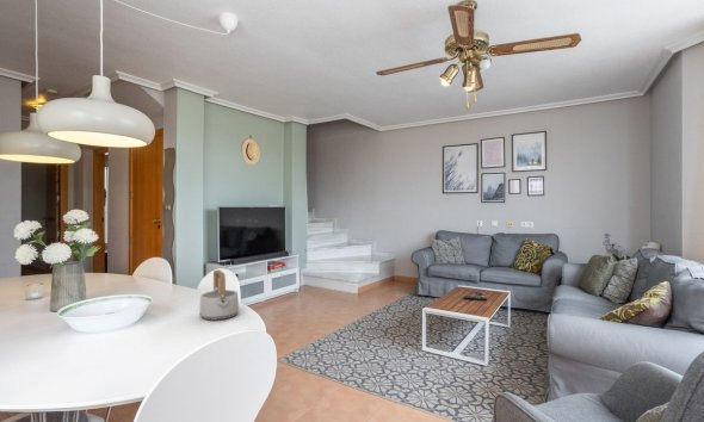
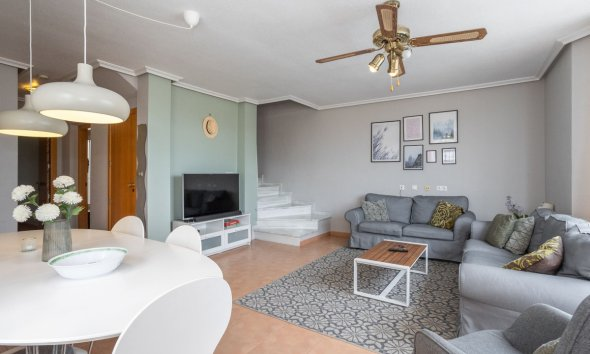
- teapot [198,268,240,322]
